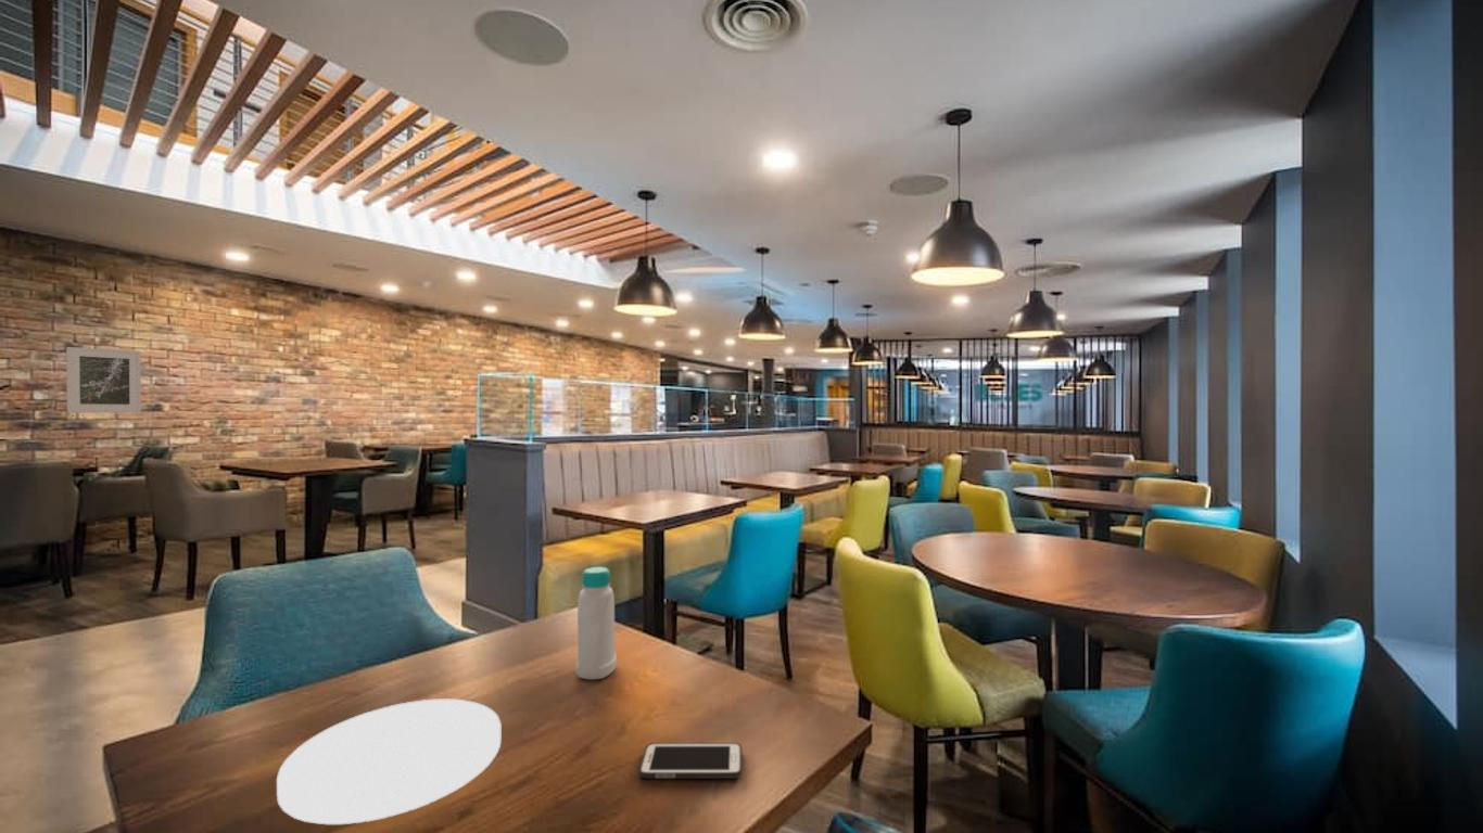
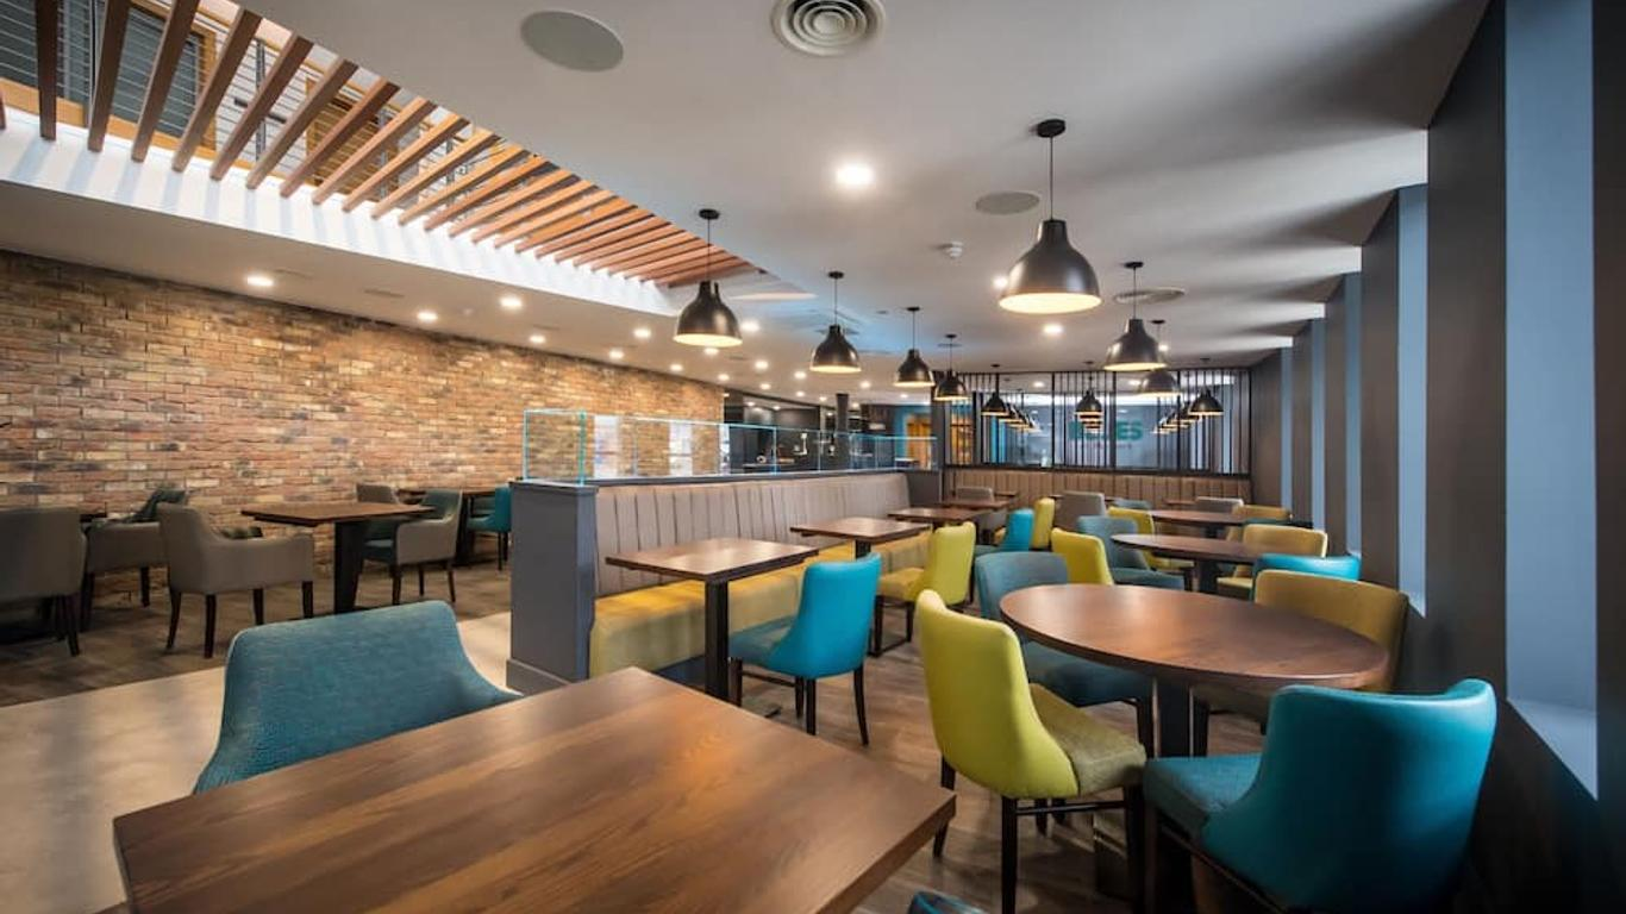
- plate [276,699,502,825]
- bottle [574,566,618,680]
- cell phone [638,742,743,780]
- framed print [65,346,142,413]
